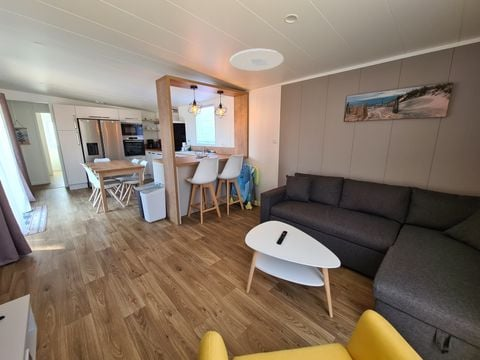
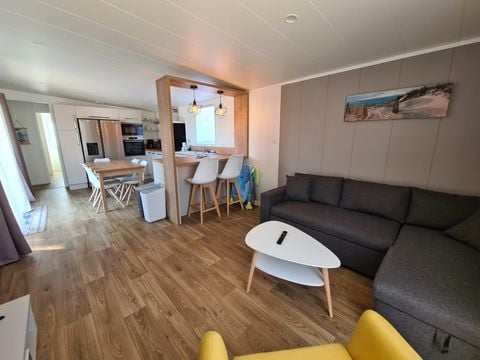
- ceiling light [229,48,284,72]
